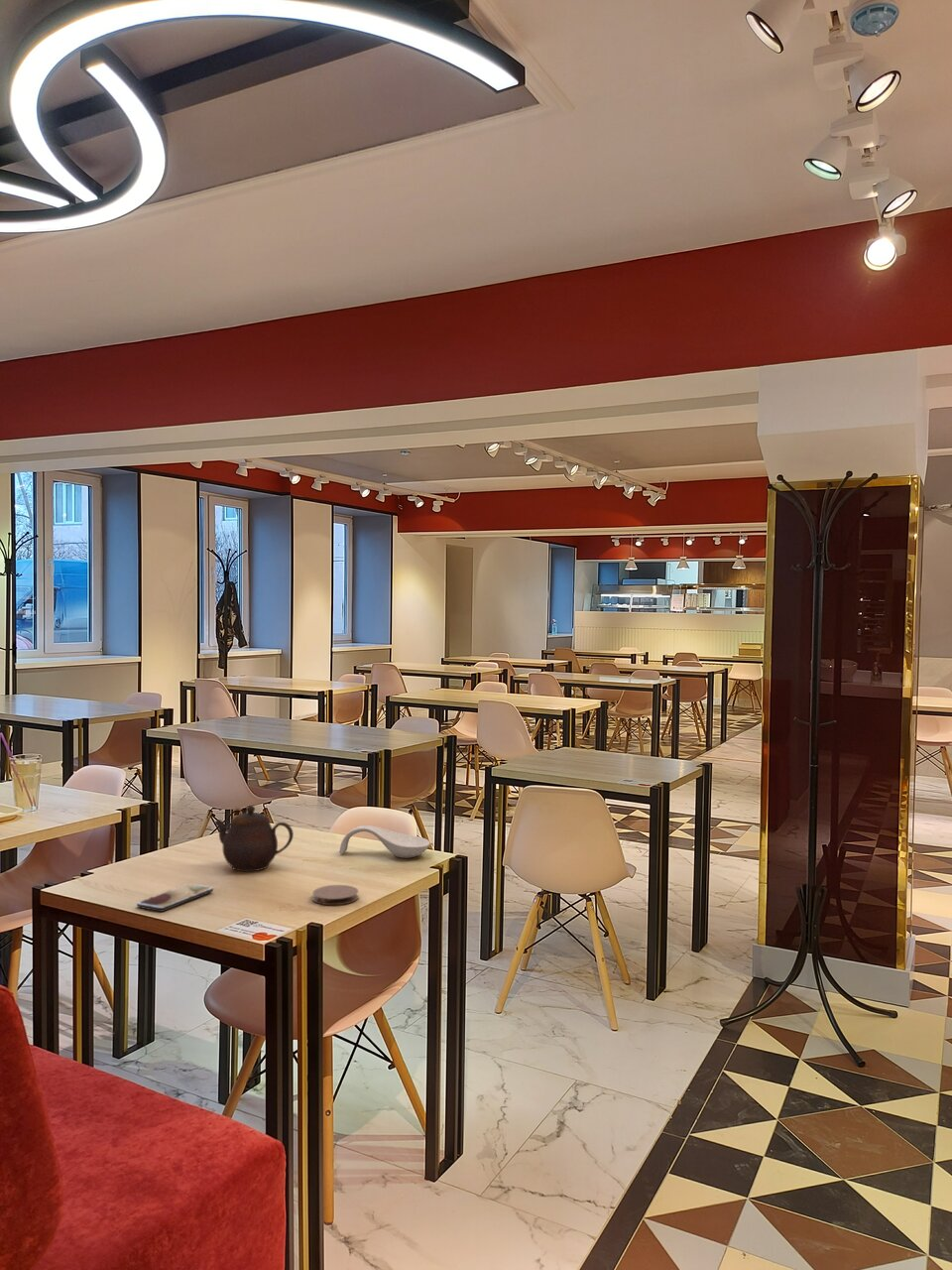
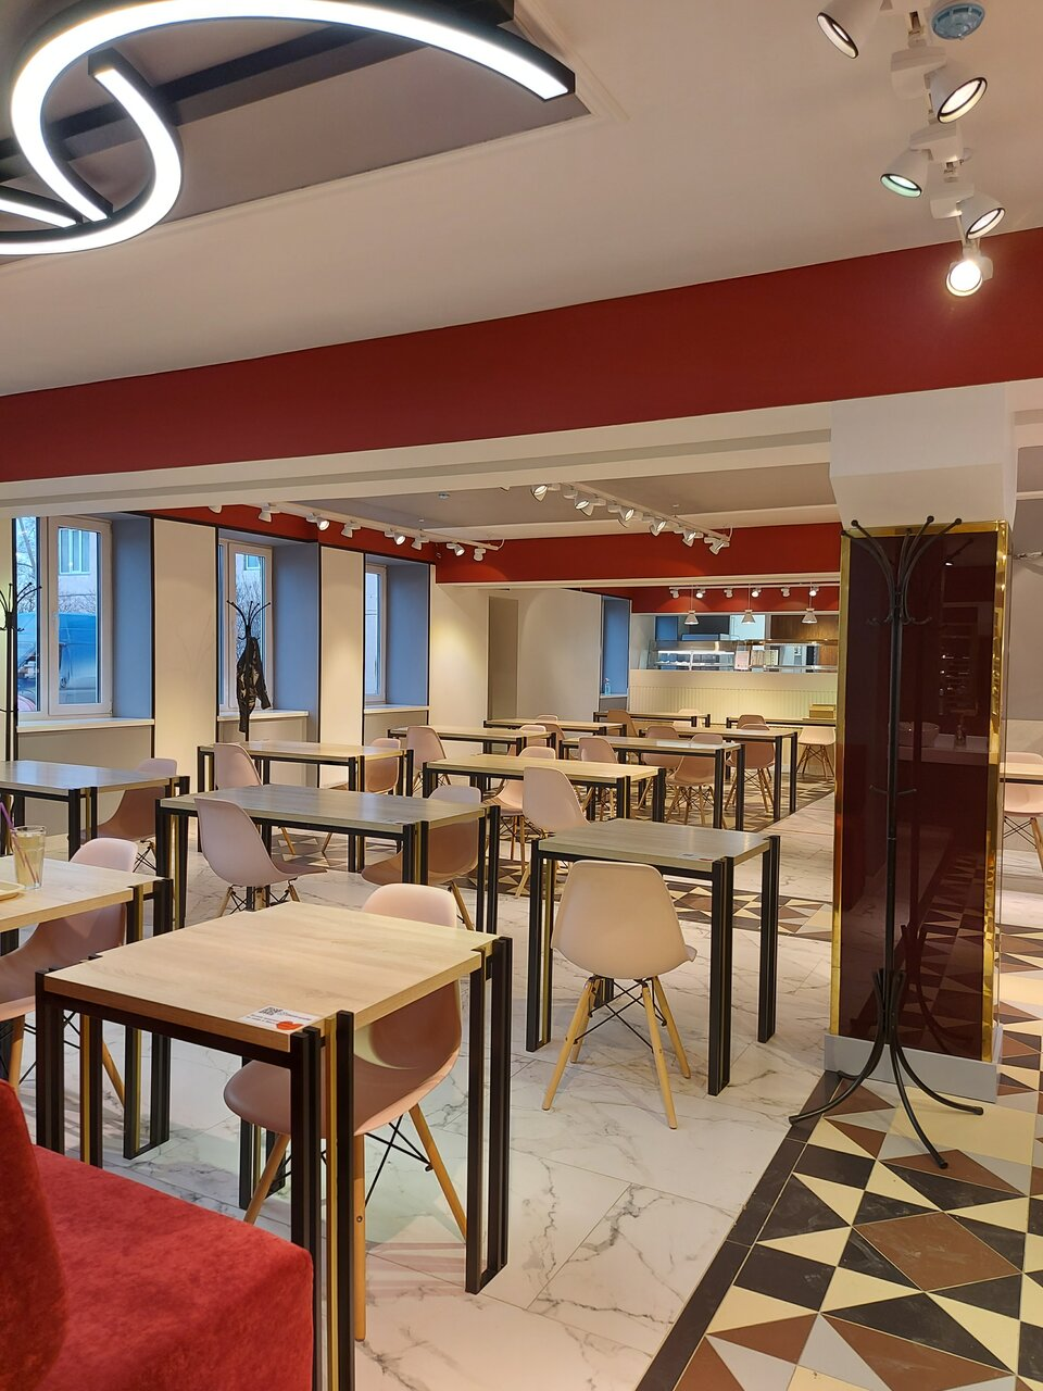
- coaster [312,884,359,906]
- teapot [213,805,295,872]
- spoon rest [339,825,431,859]
- smartphone [136,883,214,913]
